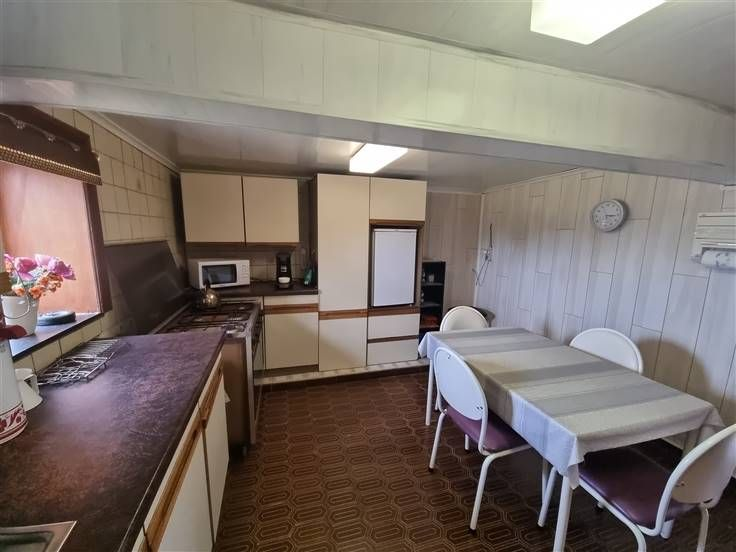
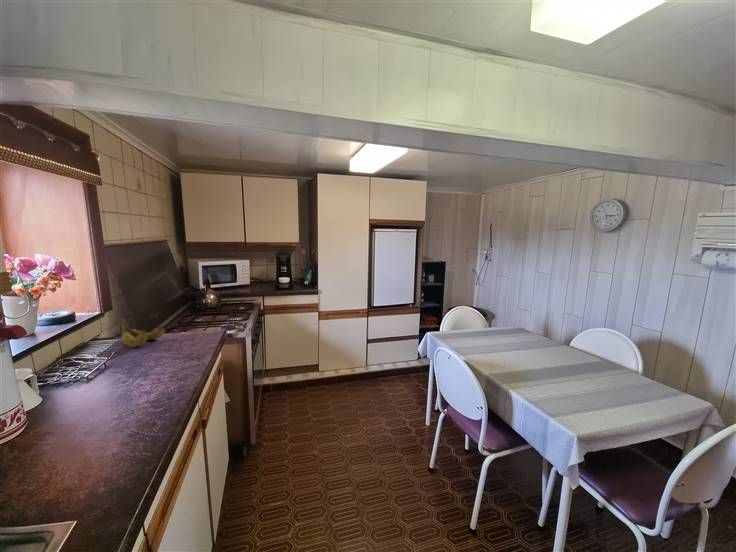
+ banana [119,317,165,348]
